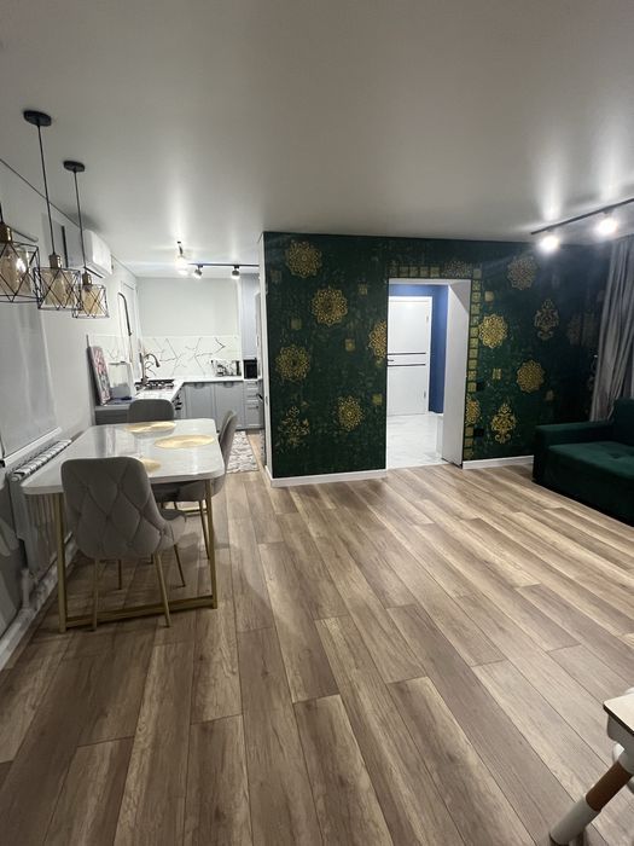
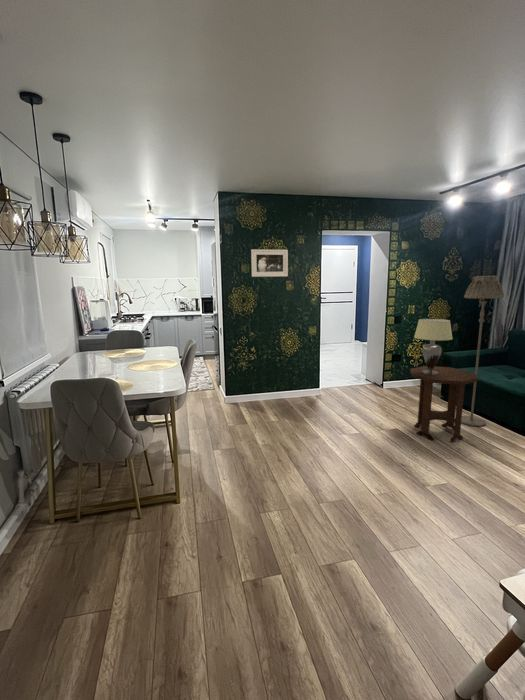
+ side table [409,365,479,443]
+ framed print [250,249,289,278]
+ lampshade [413,318,454,374]
+ floor lamp [461,275,505,427]
